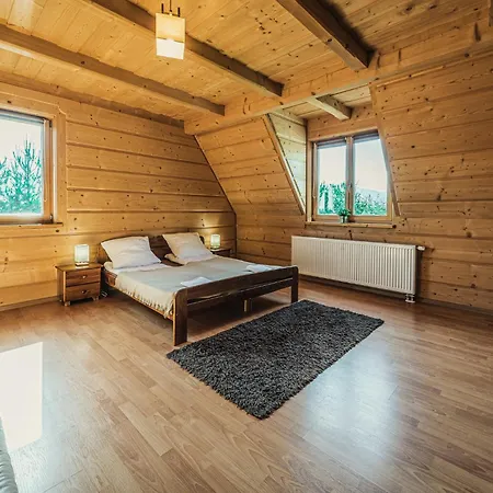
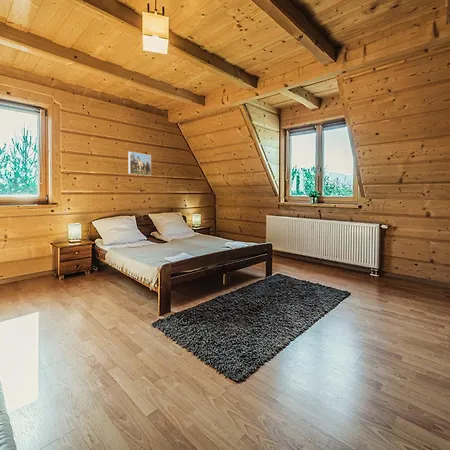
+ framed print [127,151,152,177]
